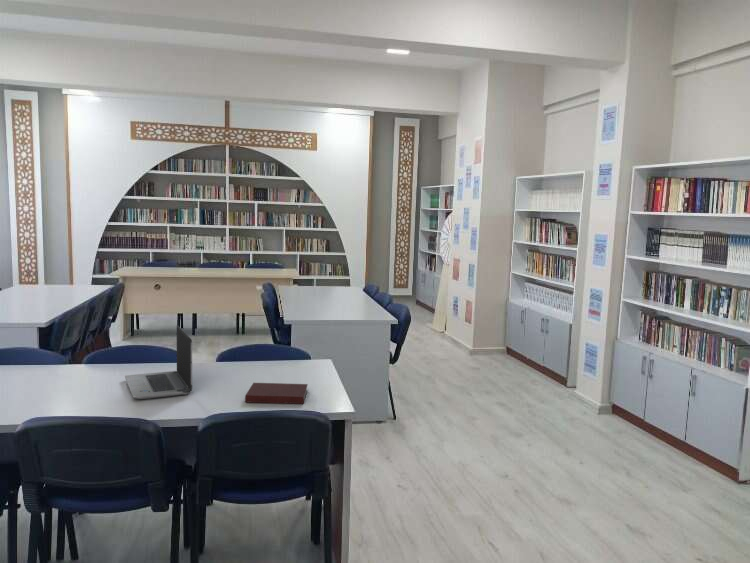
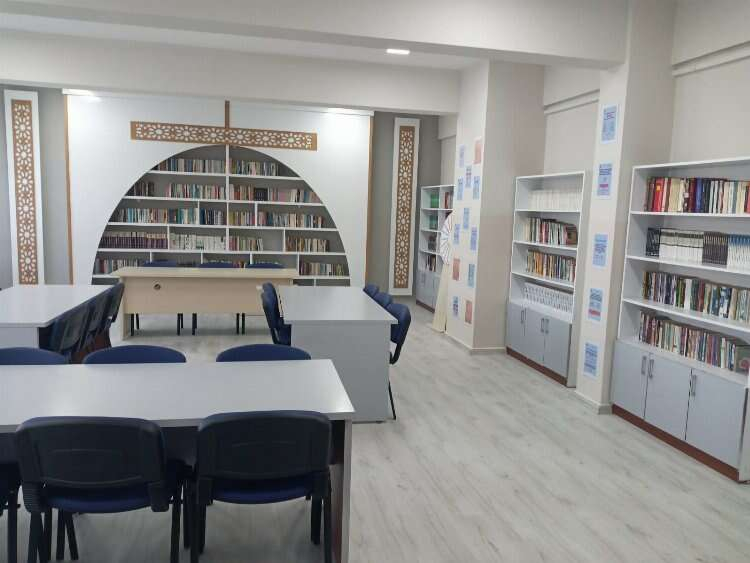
- notebook [244,382,309,405]
- laptop computer [124,324,193,400]
